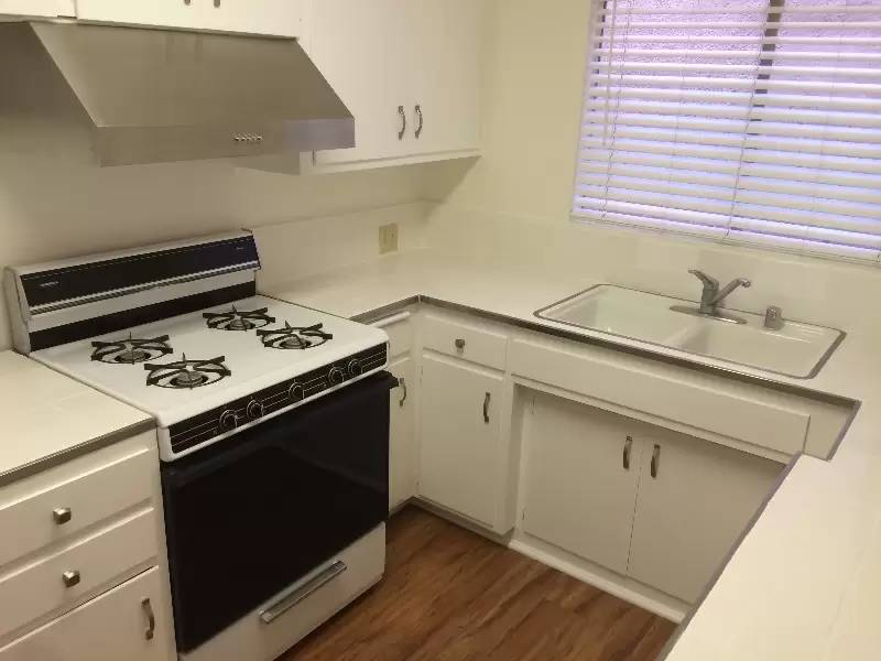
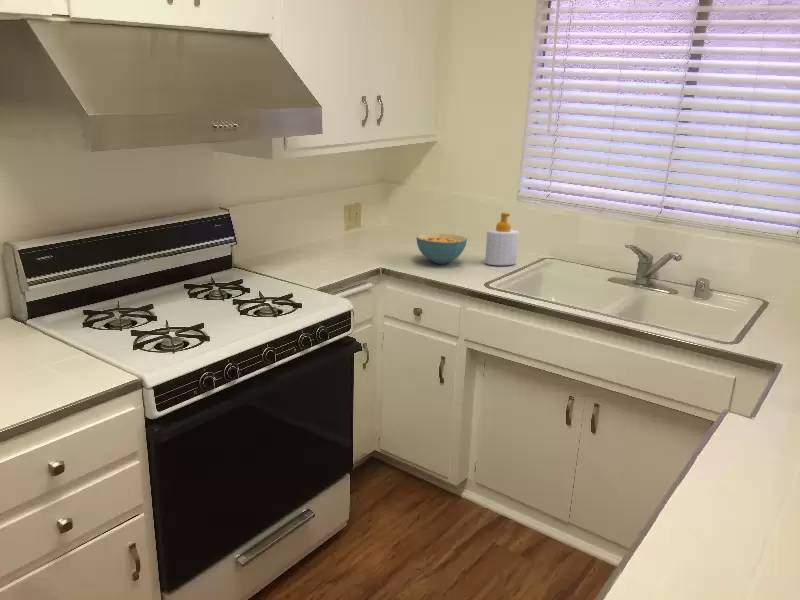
+ soap bottle [484,211,520,266]
+ cereal bowl [415,233,468,265]
